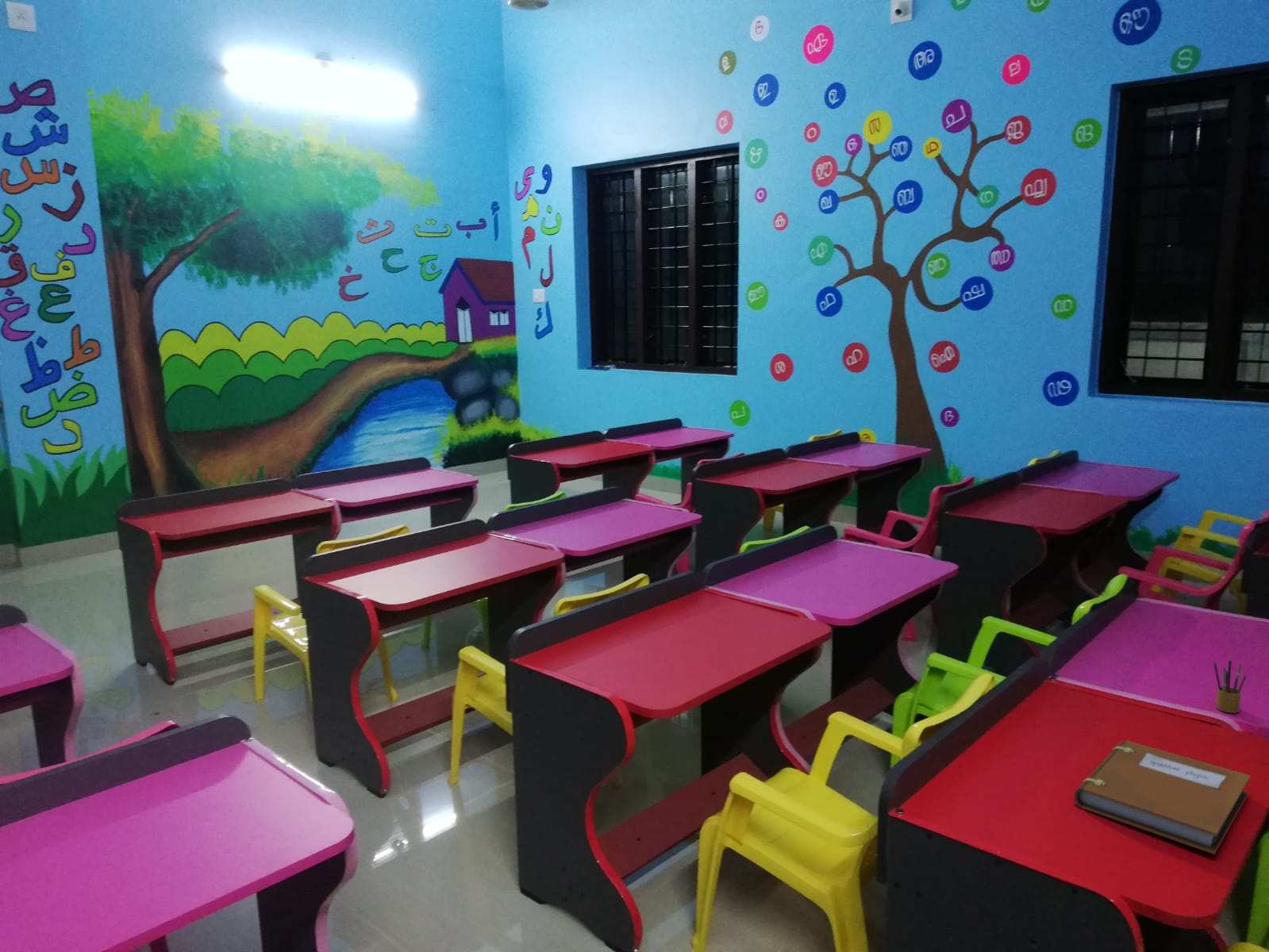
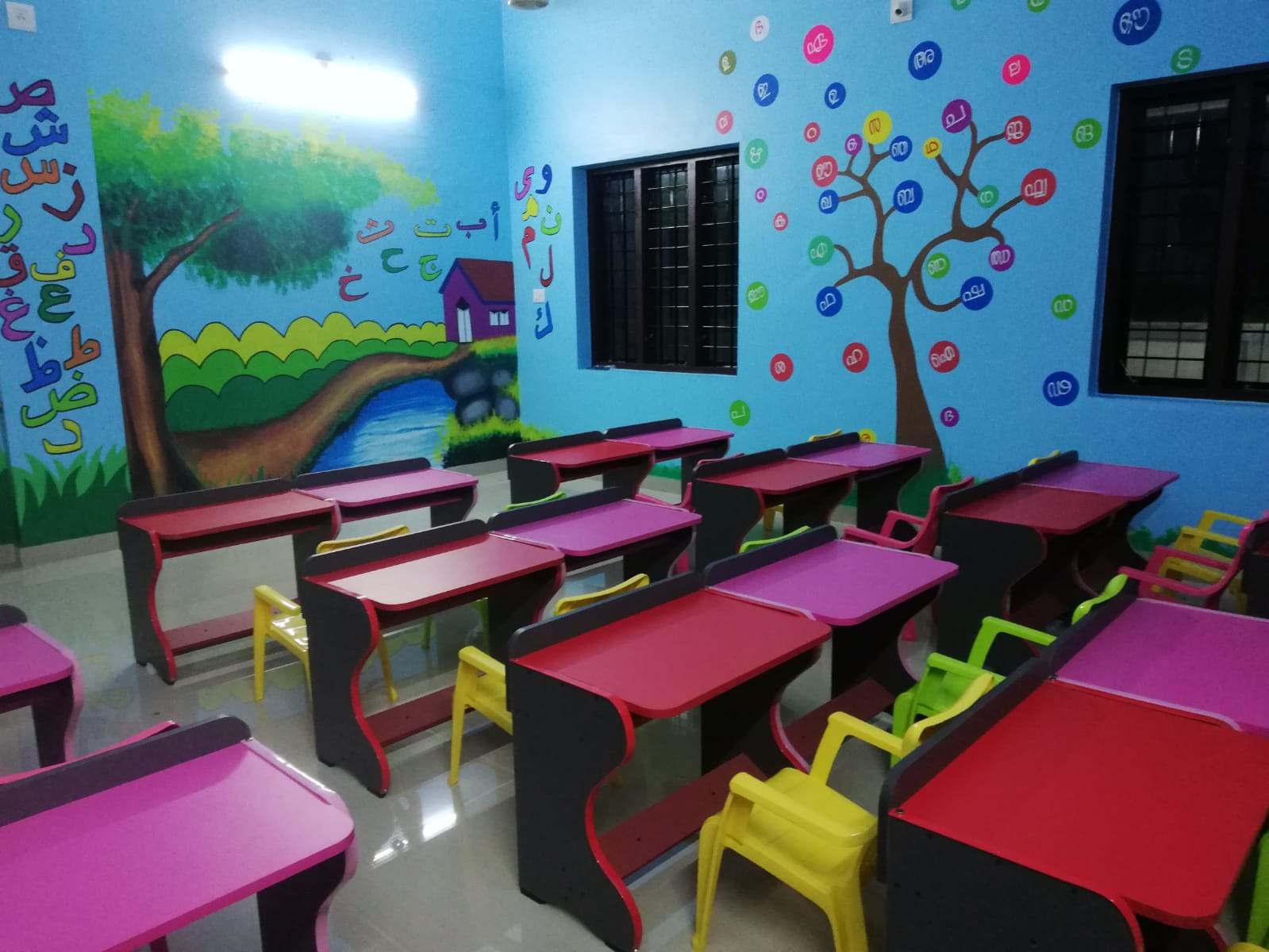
- pencil box [1213,657,1247,714]
- notebook [1074,739,1252,855]
